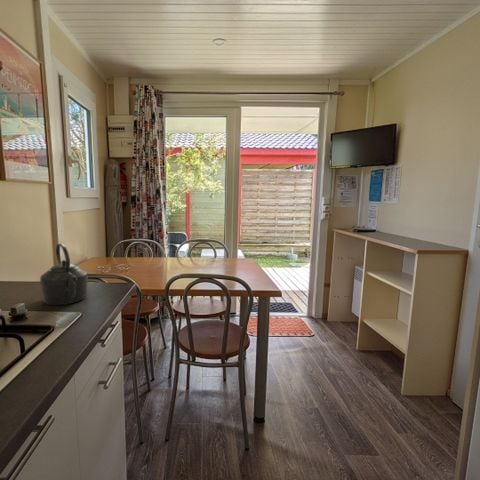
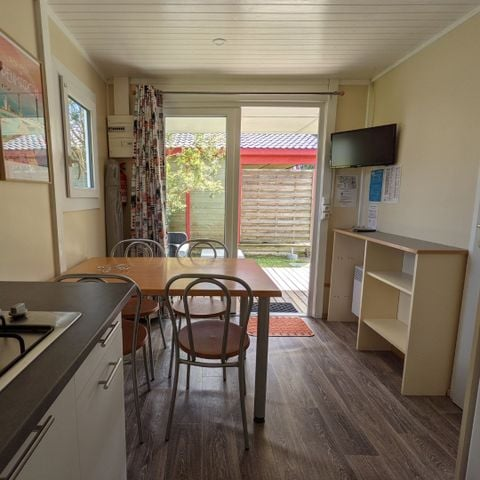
- kettle [39,242,89,306]
